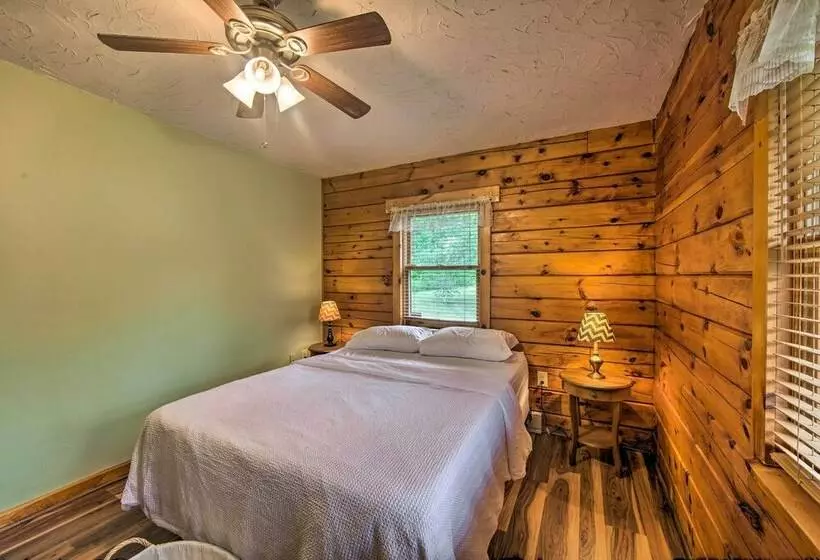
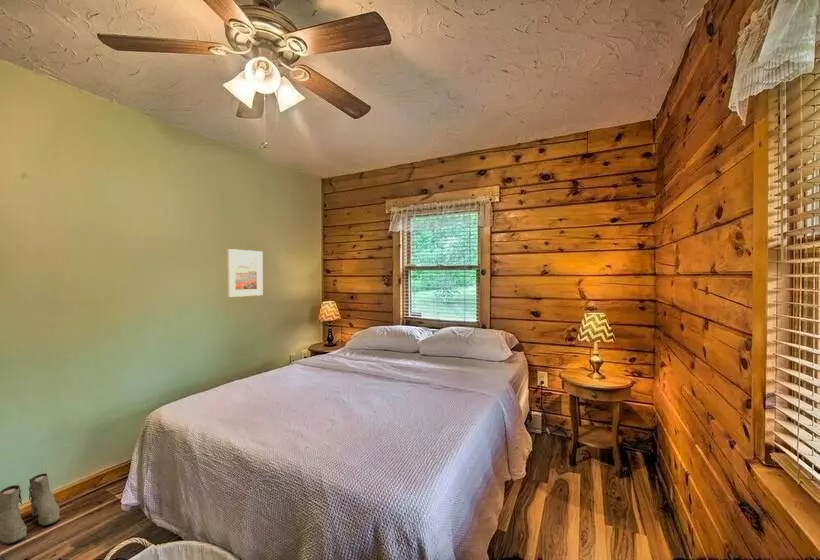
+ boots [0,473,61,545]
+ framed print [226,248,264,298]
